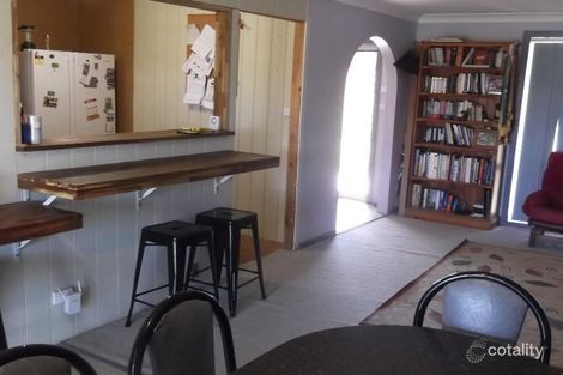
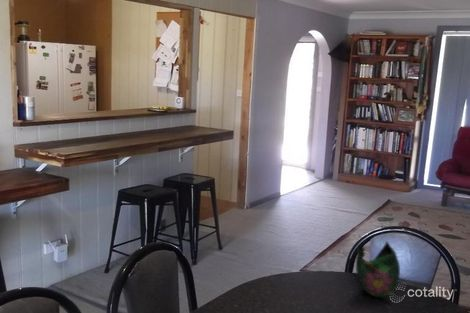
+ decorative bowl [355,240,401,298]
